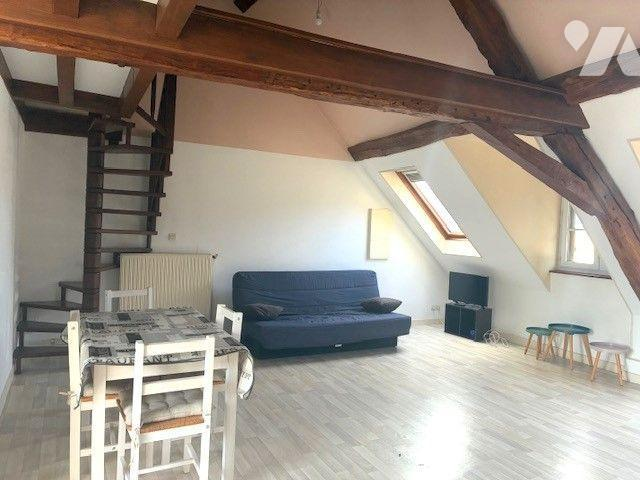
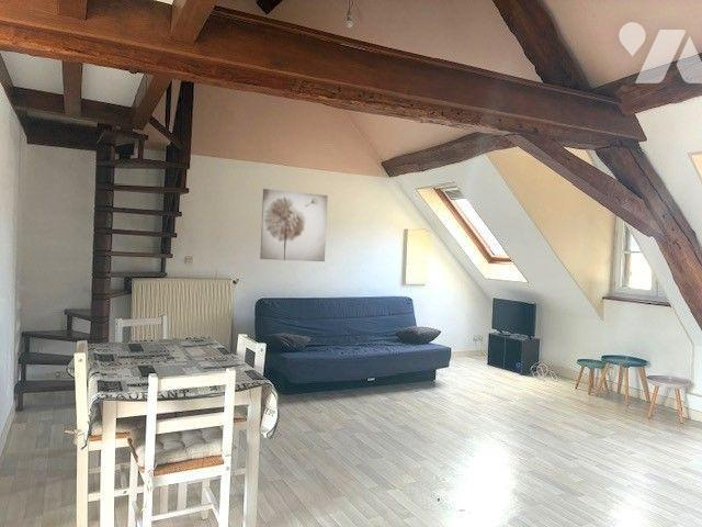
+ wall art [259,188,329,262]
